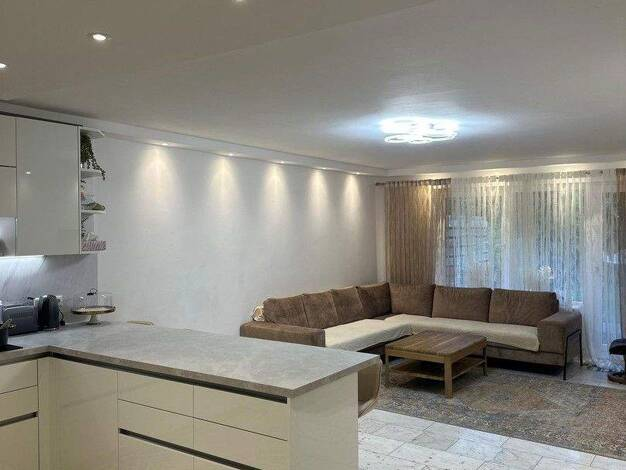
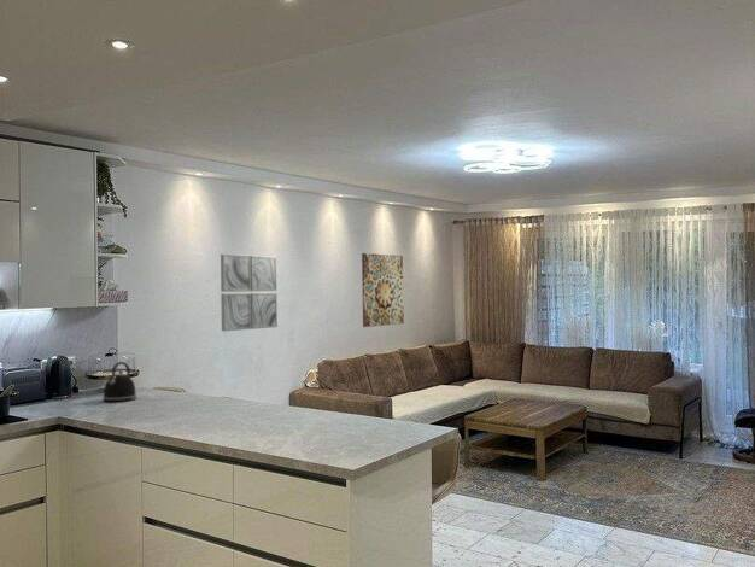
+ wall art [220,253,279,332]
+ wall art [361,252,405,328]
+ kettle [101,361,137,403]
